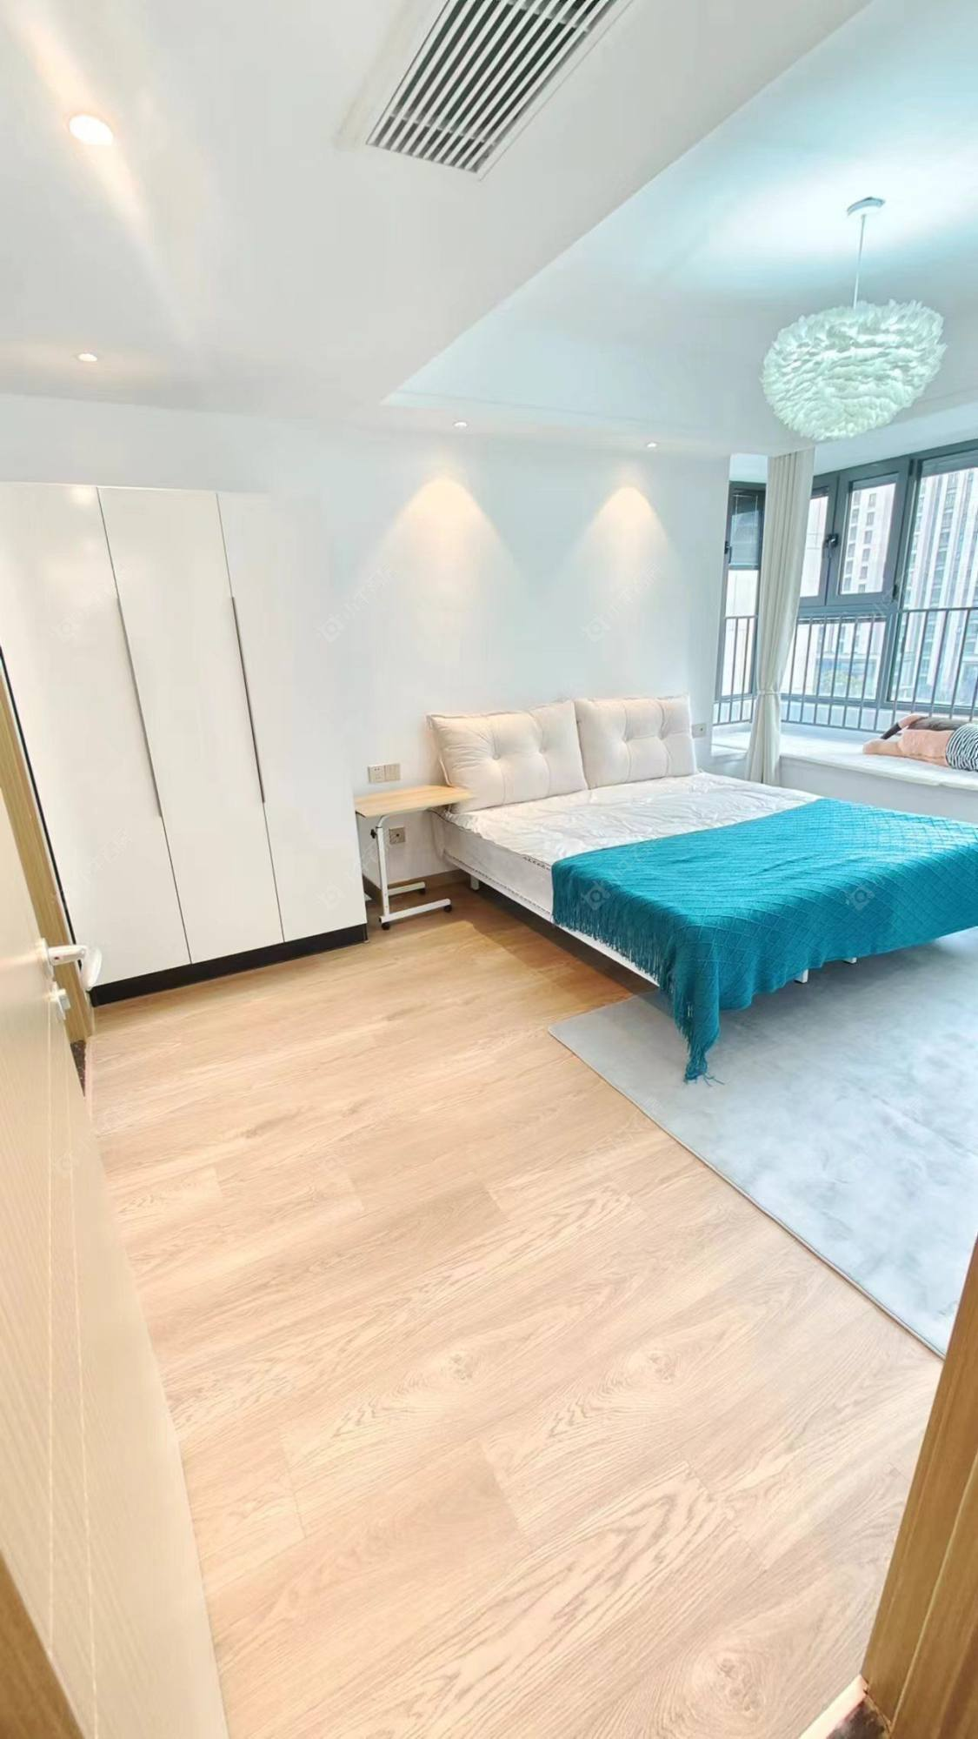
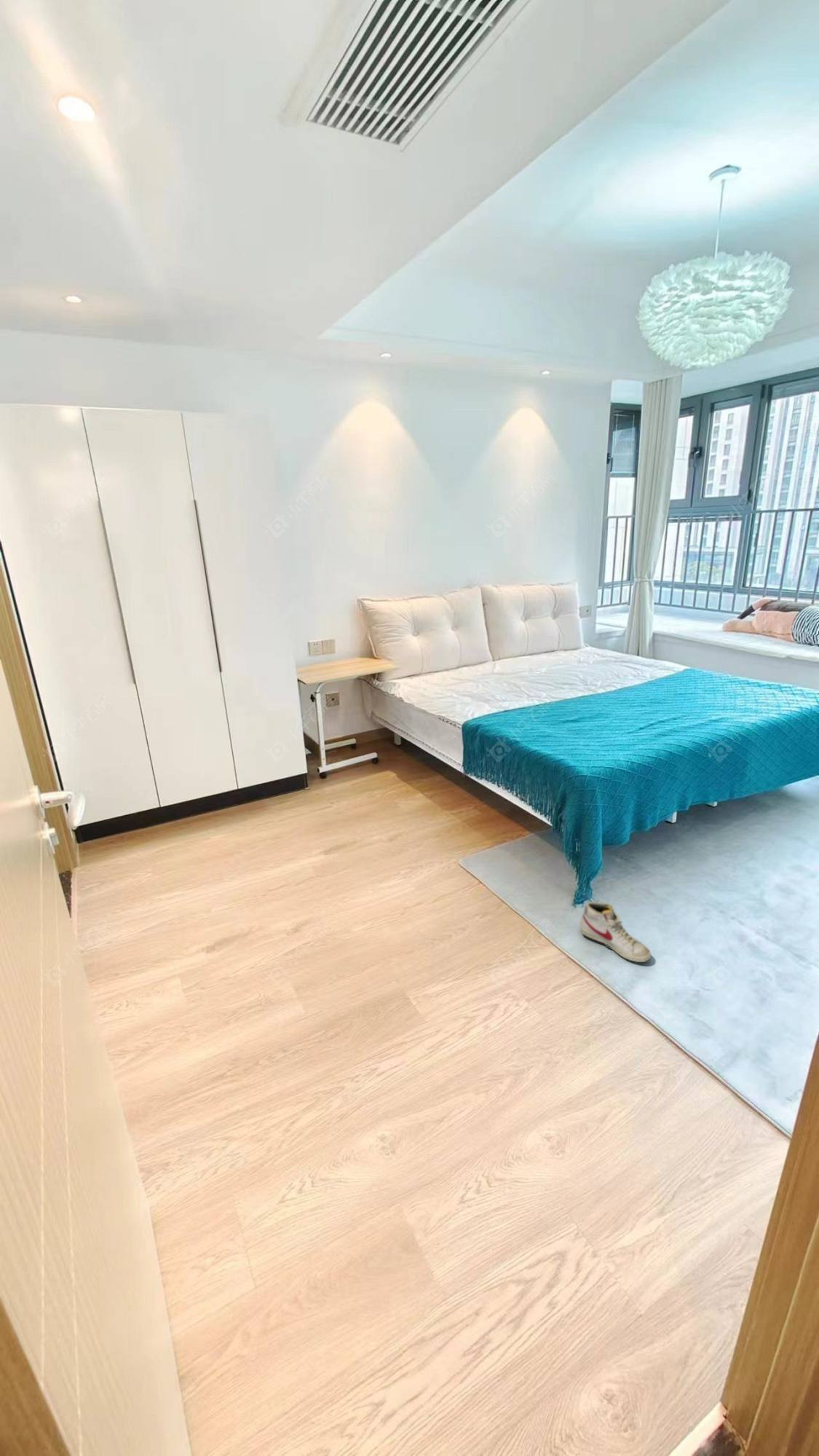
+ shoe [579,901,652,963]
